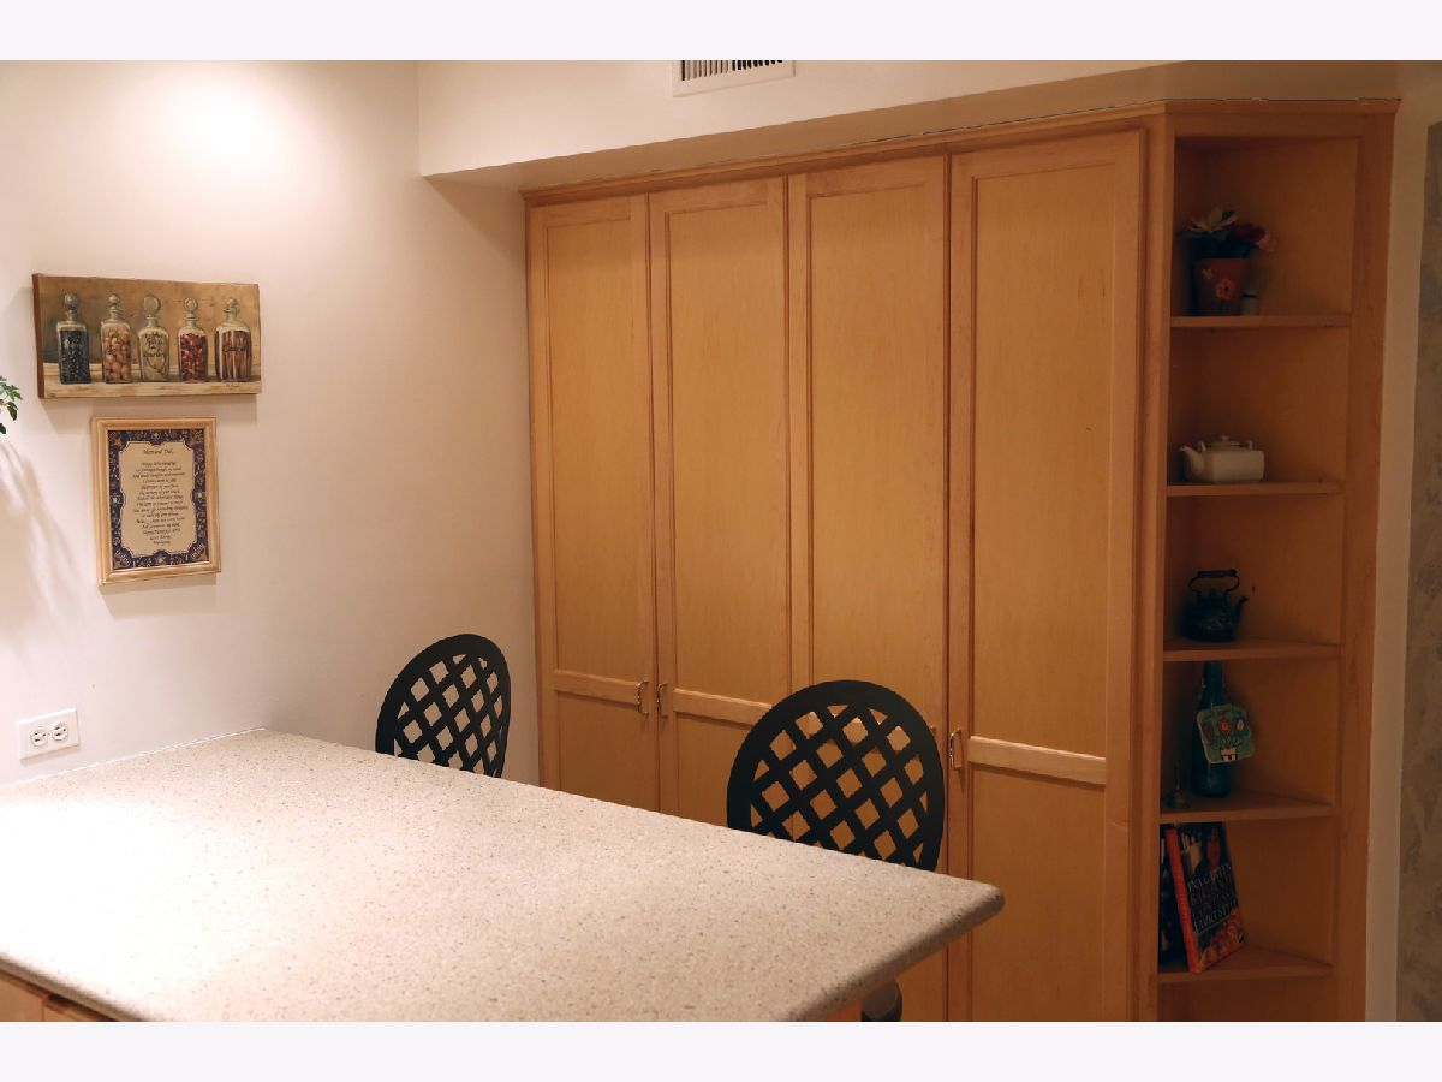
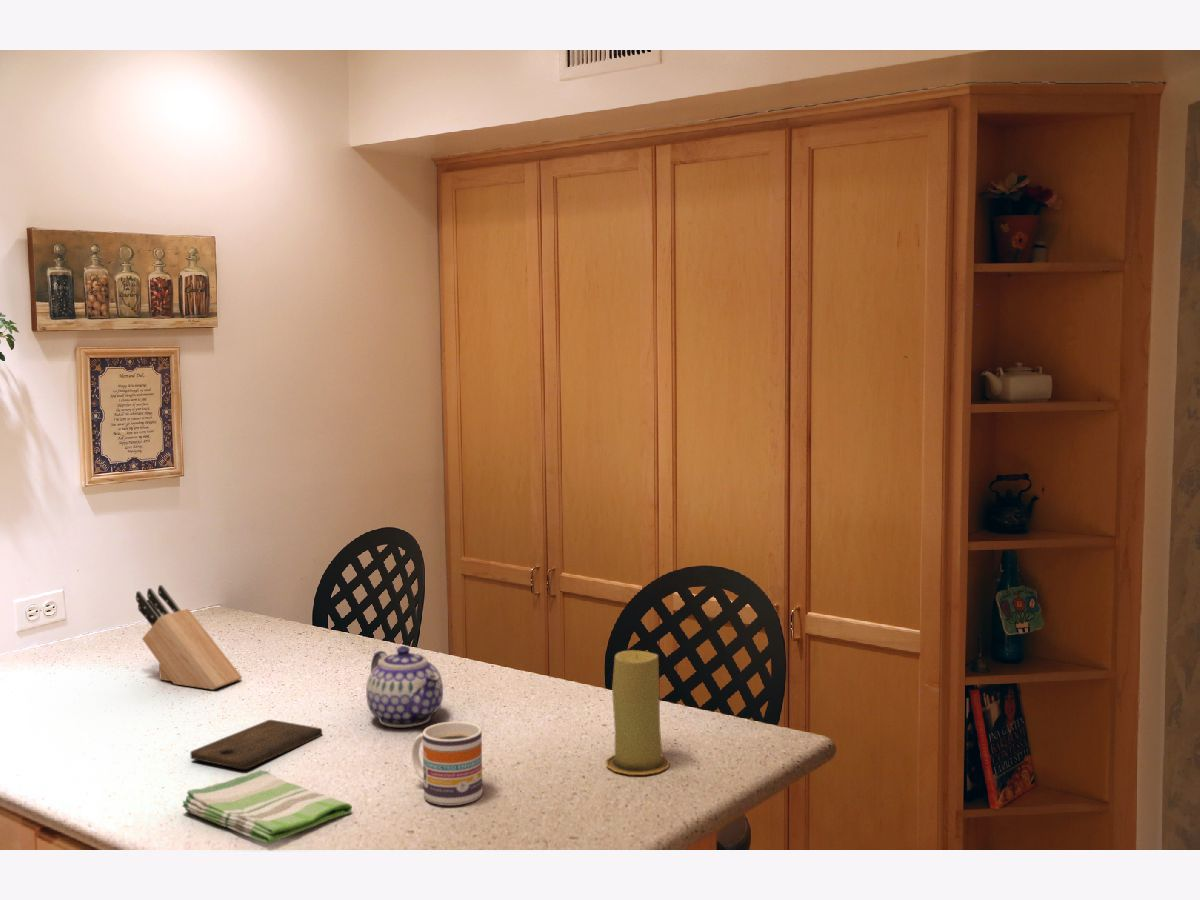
+ knife block [135,584,243,691]
+ cutting board [189,719,323,770]
+ candle [605,649,671,776]
+ dish towel [181,769,353,844]
+ mug [411,721,483,806]
+ teapot [365,645,444,728]
